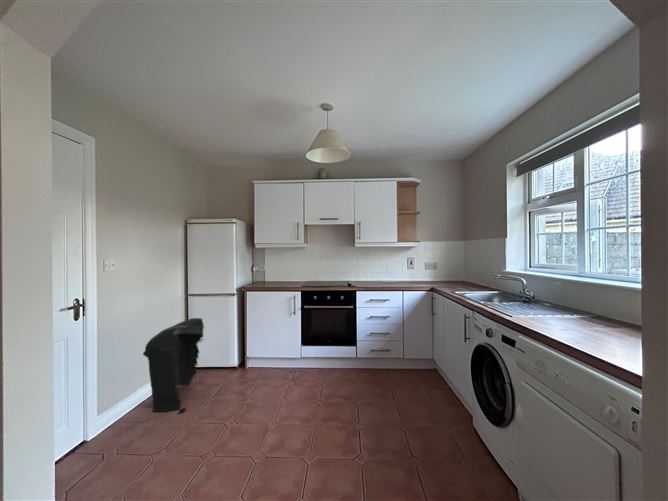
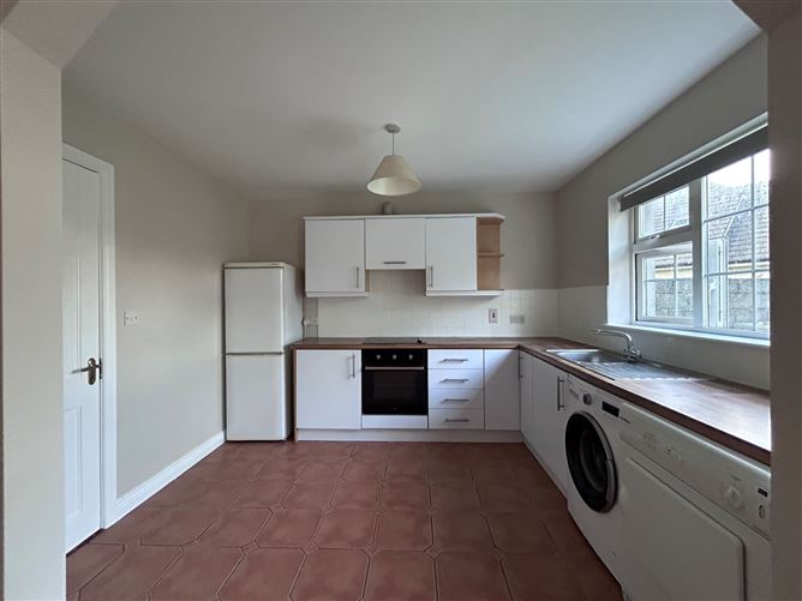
- trash can [142,317,205,414]
